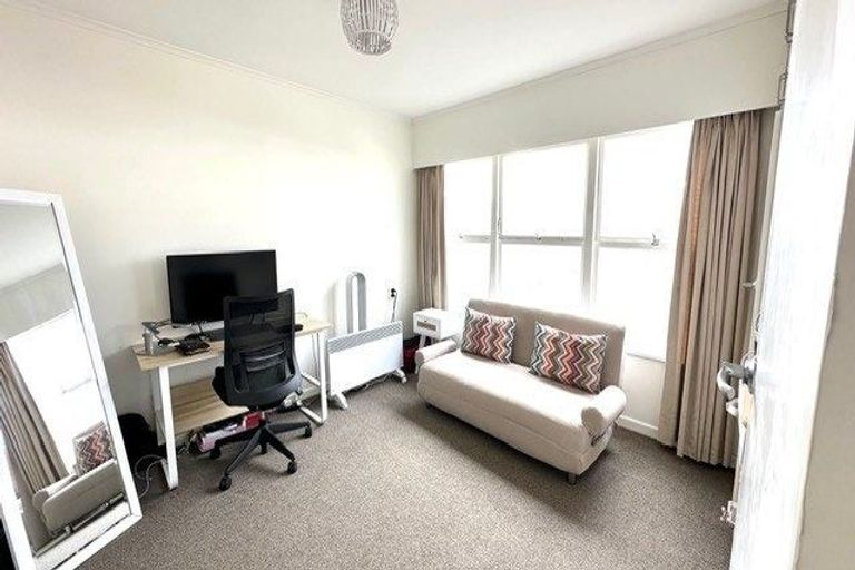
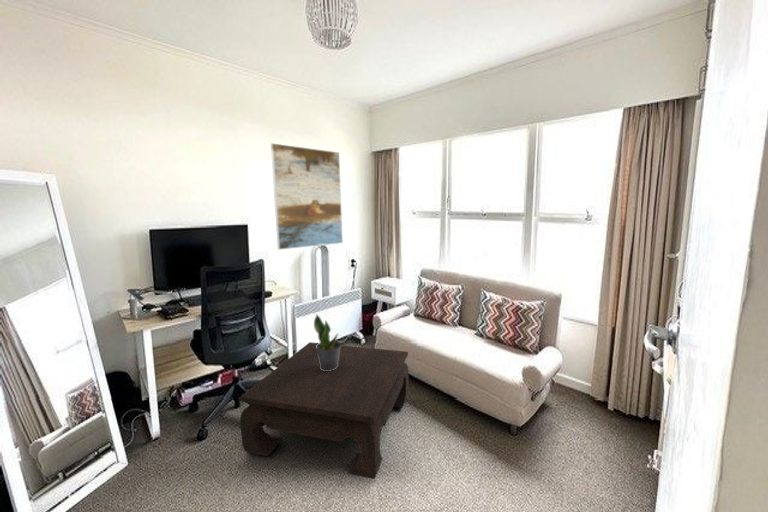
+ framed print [270,142,344,251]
+ coffee table [237,341,410,480]
+ potted plant [313,313,342,371]
